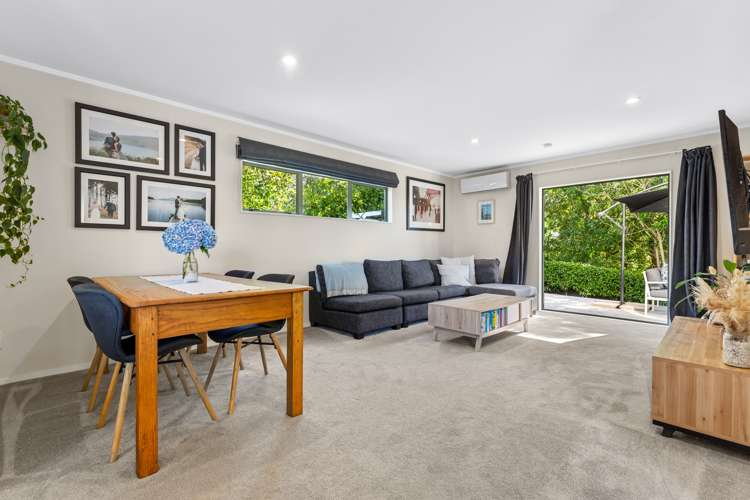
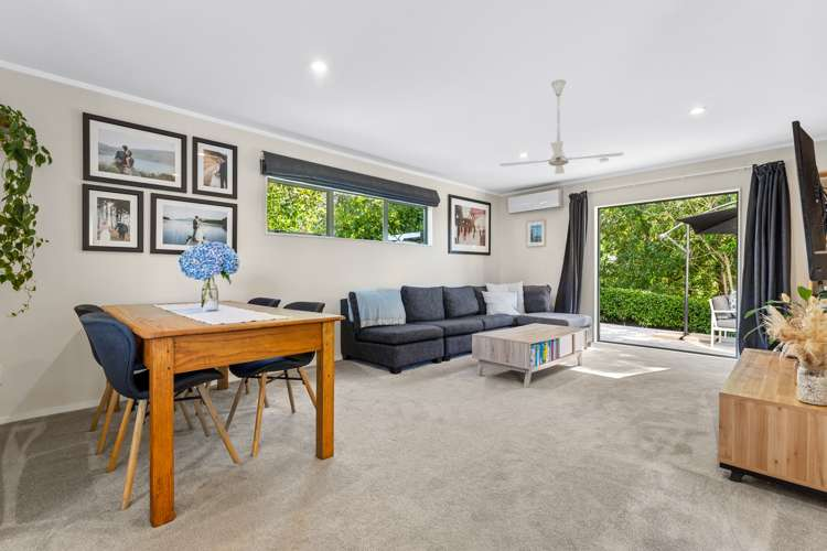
+ ceiling fan [498,78,624,175]
